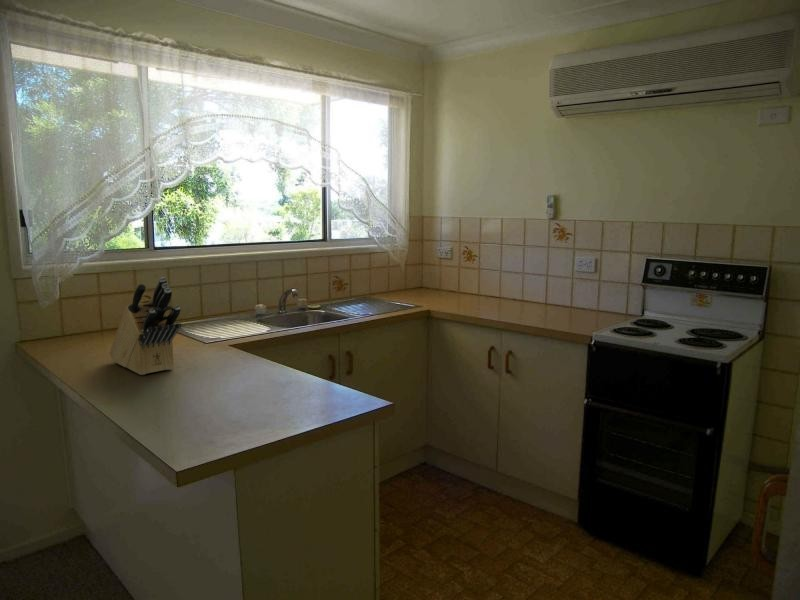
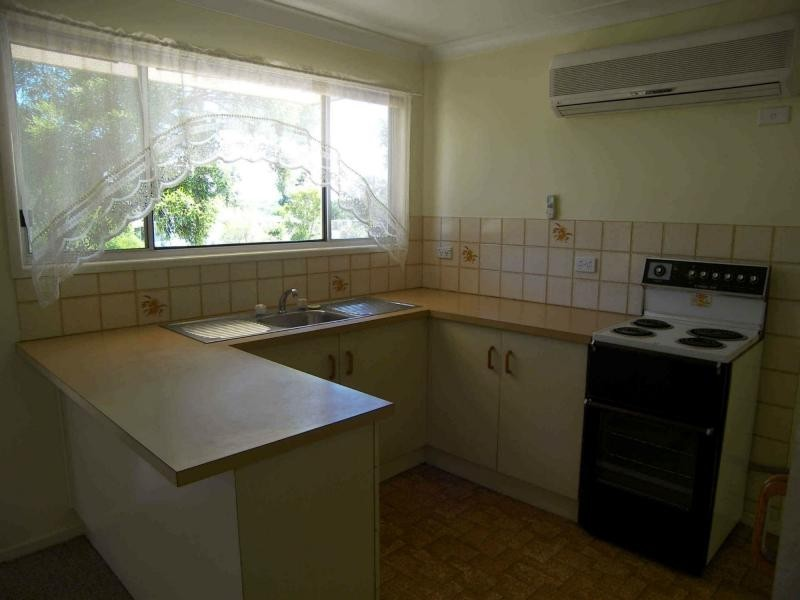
- knife block [108,276,182,376]
